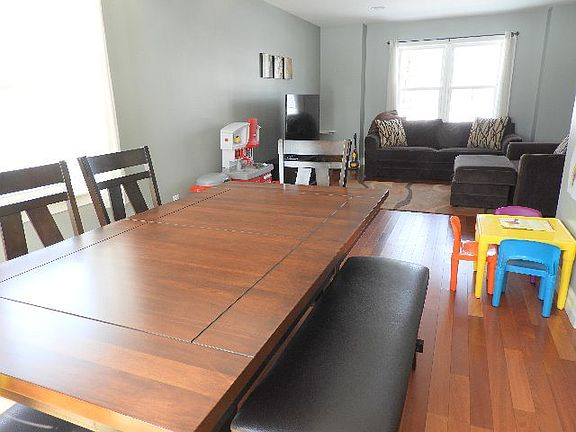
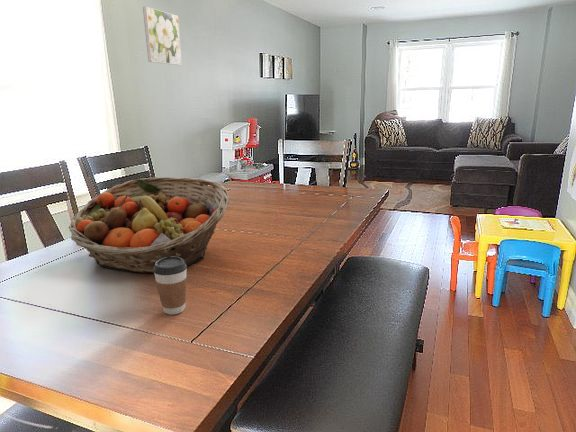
+ fruit basket [68,176,230,274]
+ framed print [142,6,183,66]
+ coffee cup [153,257,188,315]
